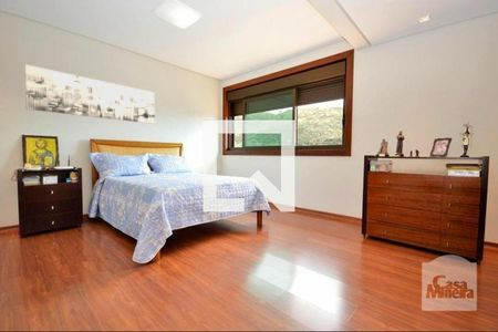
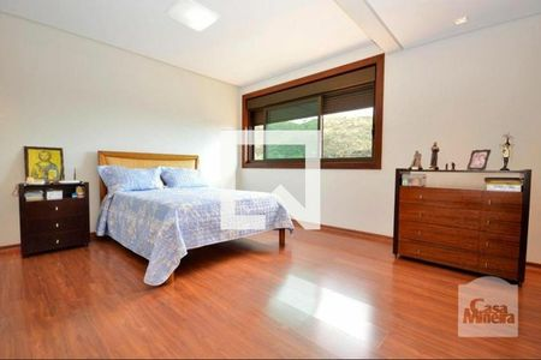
- wall art [24,63,156,125]
